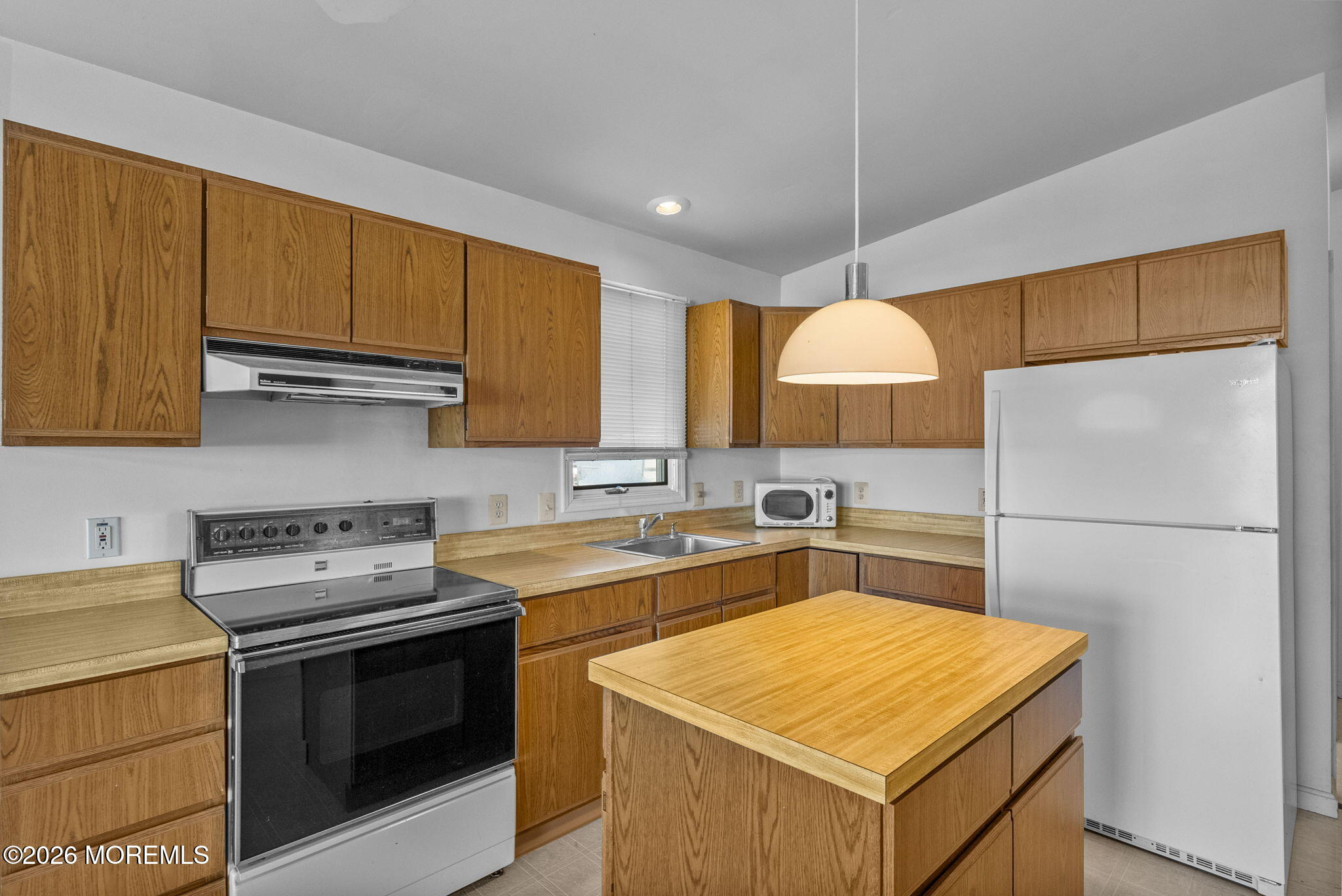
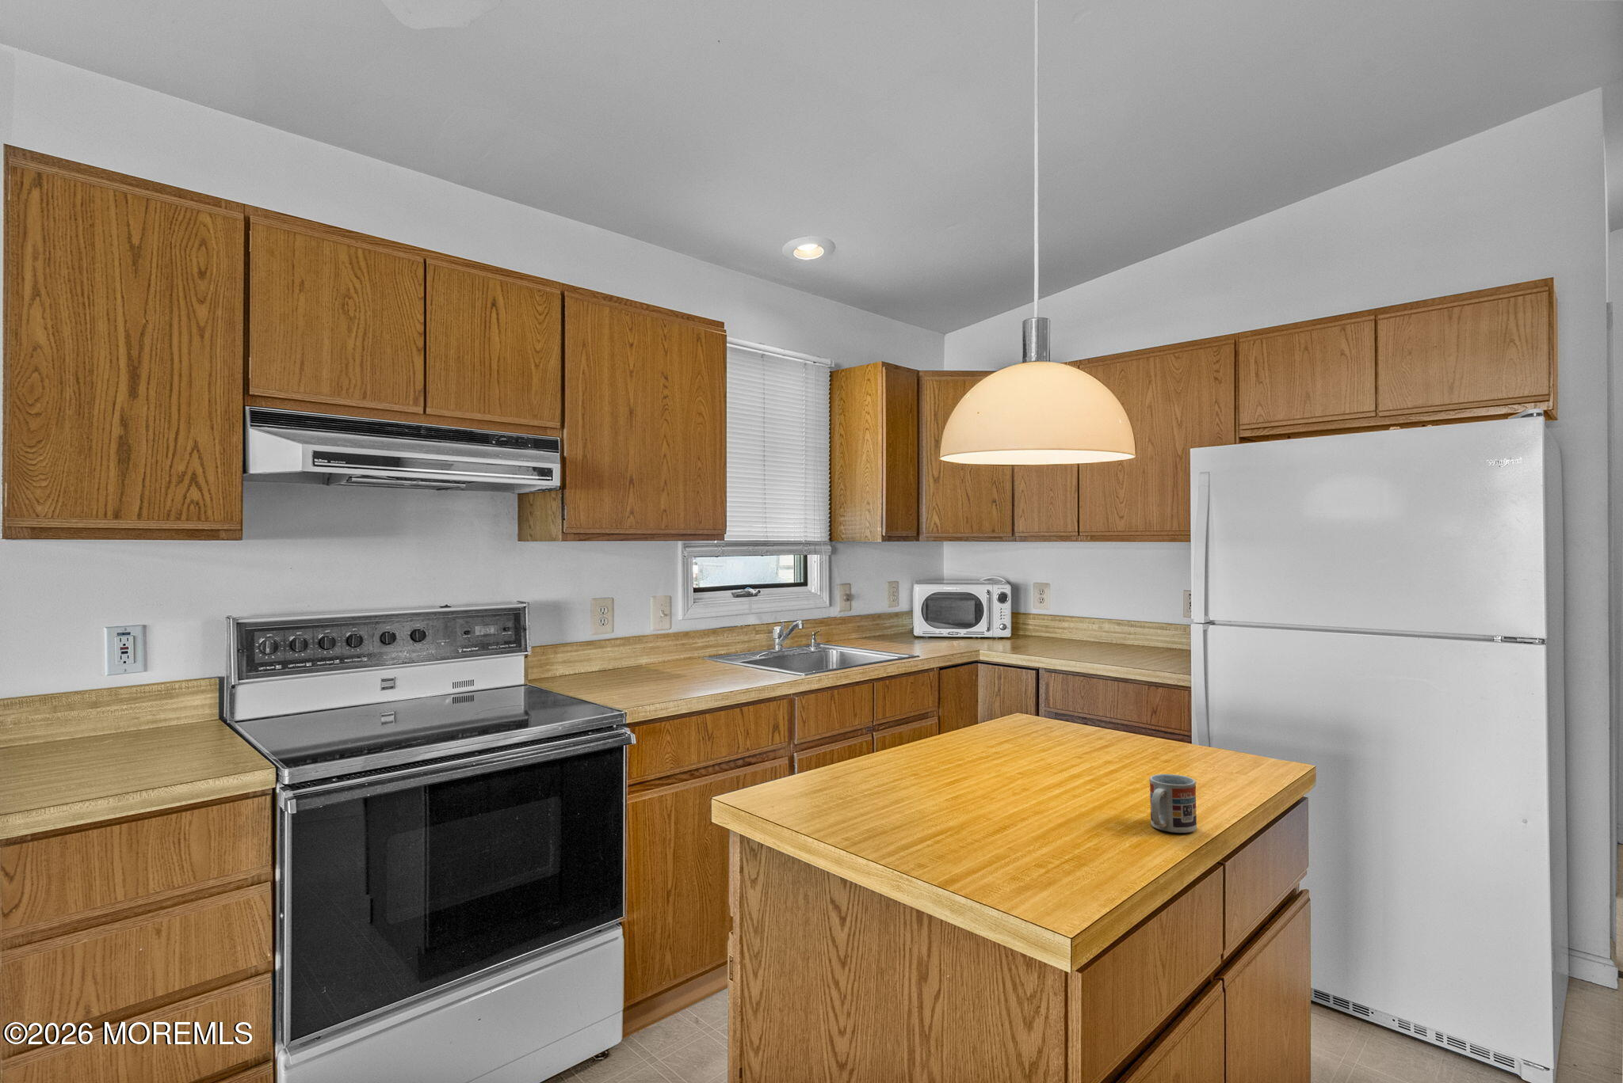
+ cup [1148,774,1197,834]
